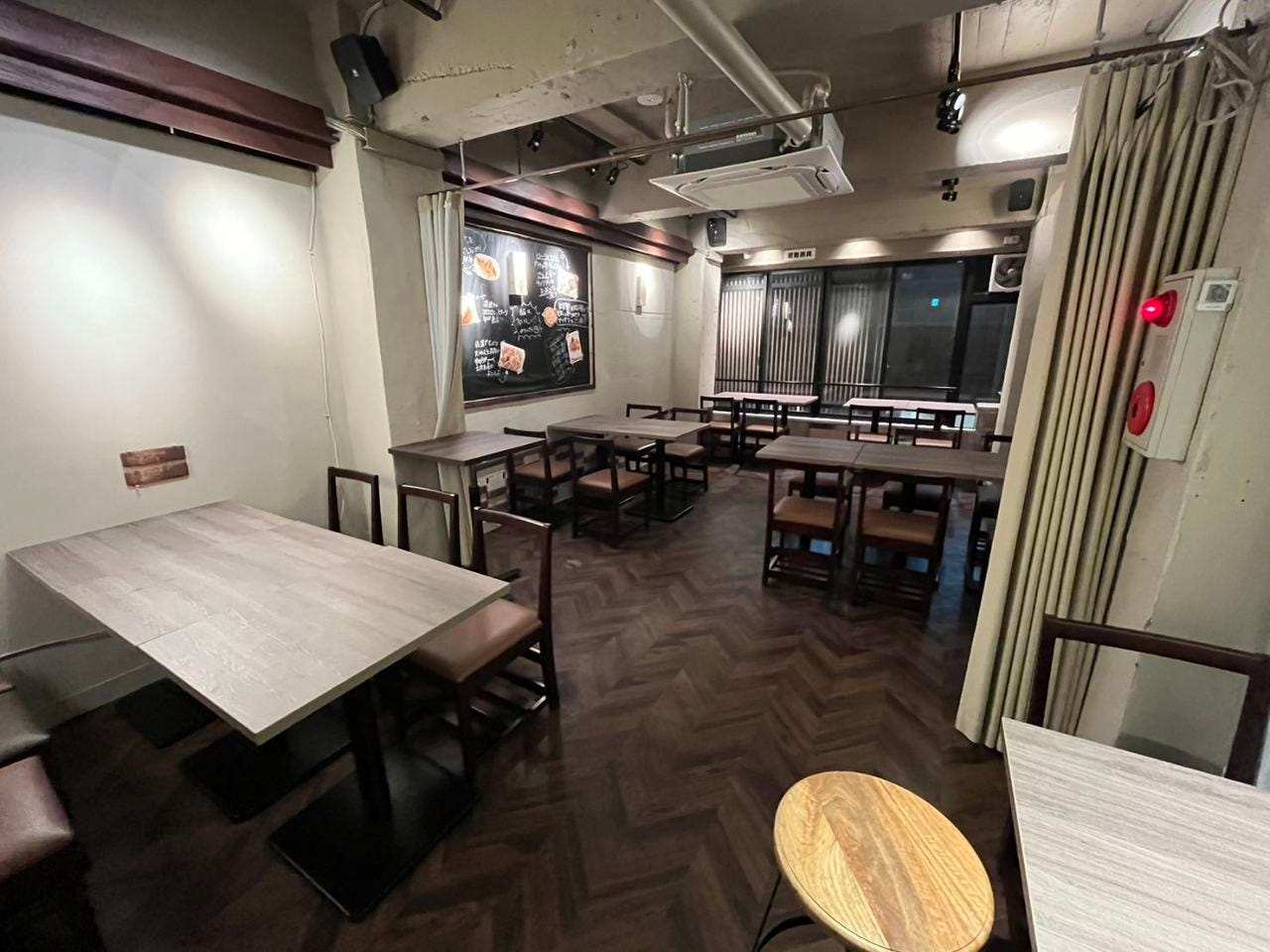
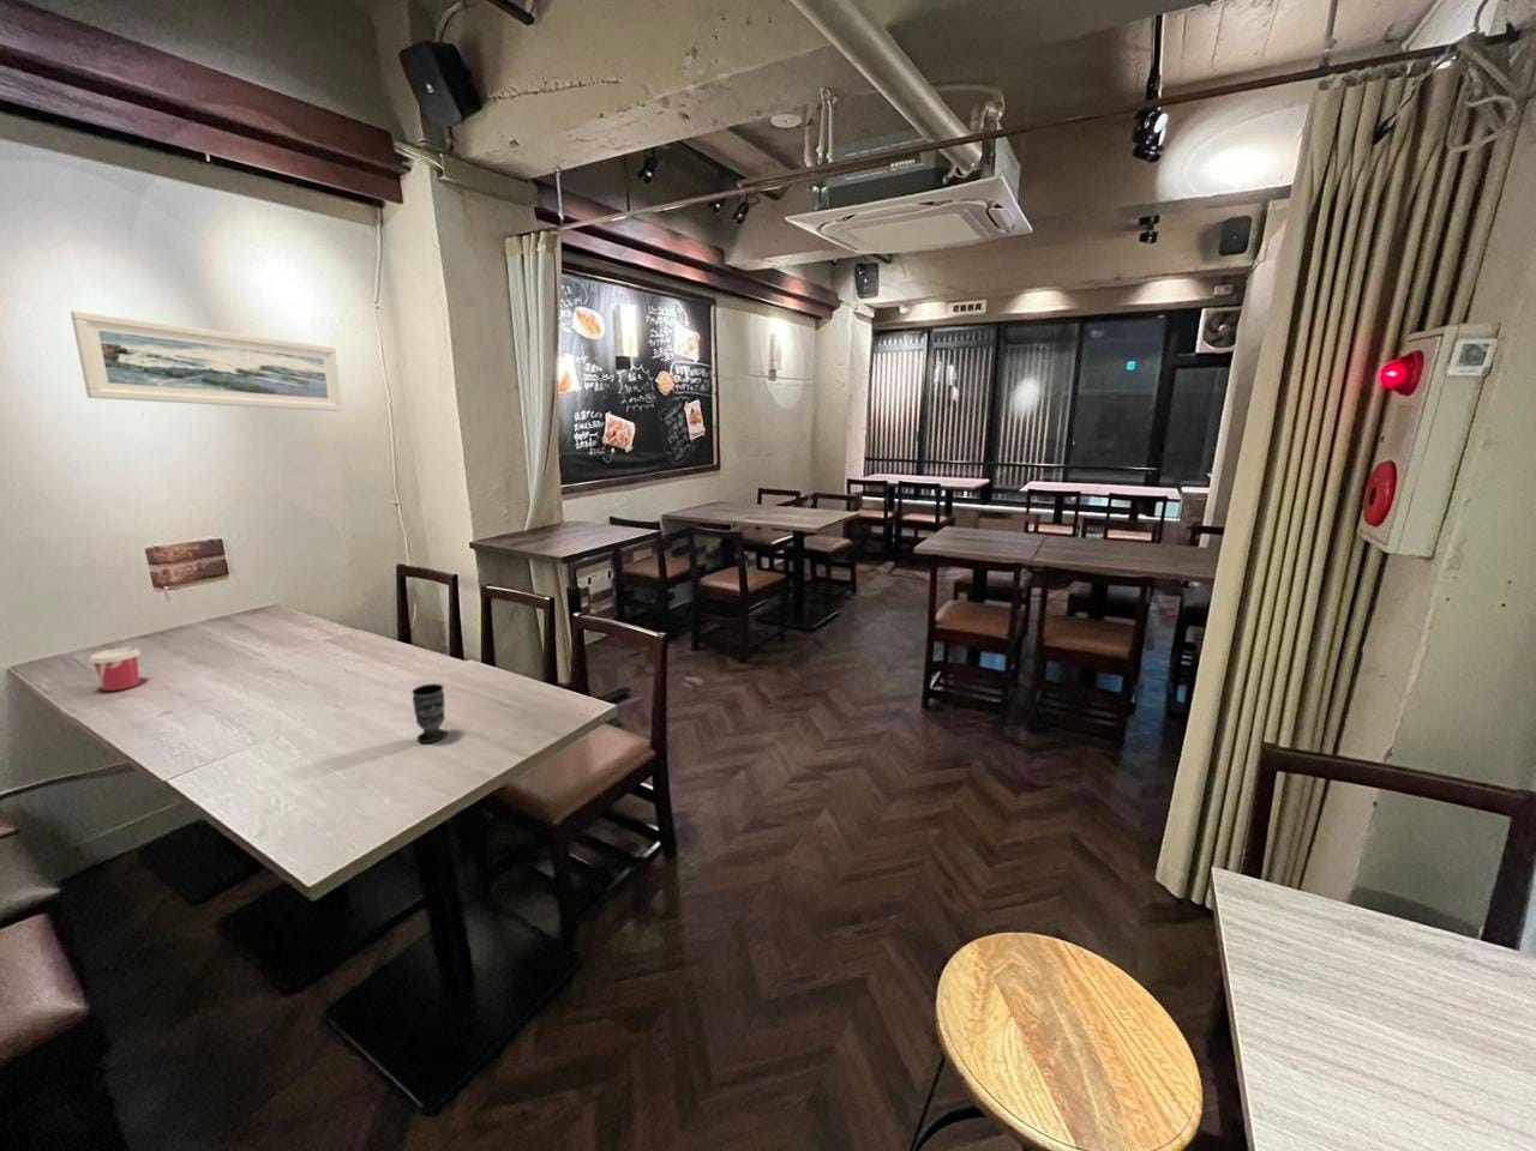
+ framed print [70,310,343,412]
+ cup [410,682,447,744]
+ cup [87,647,143,692]
